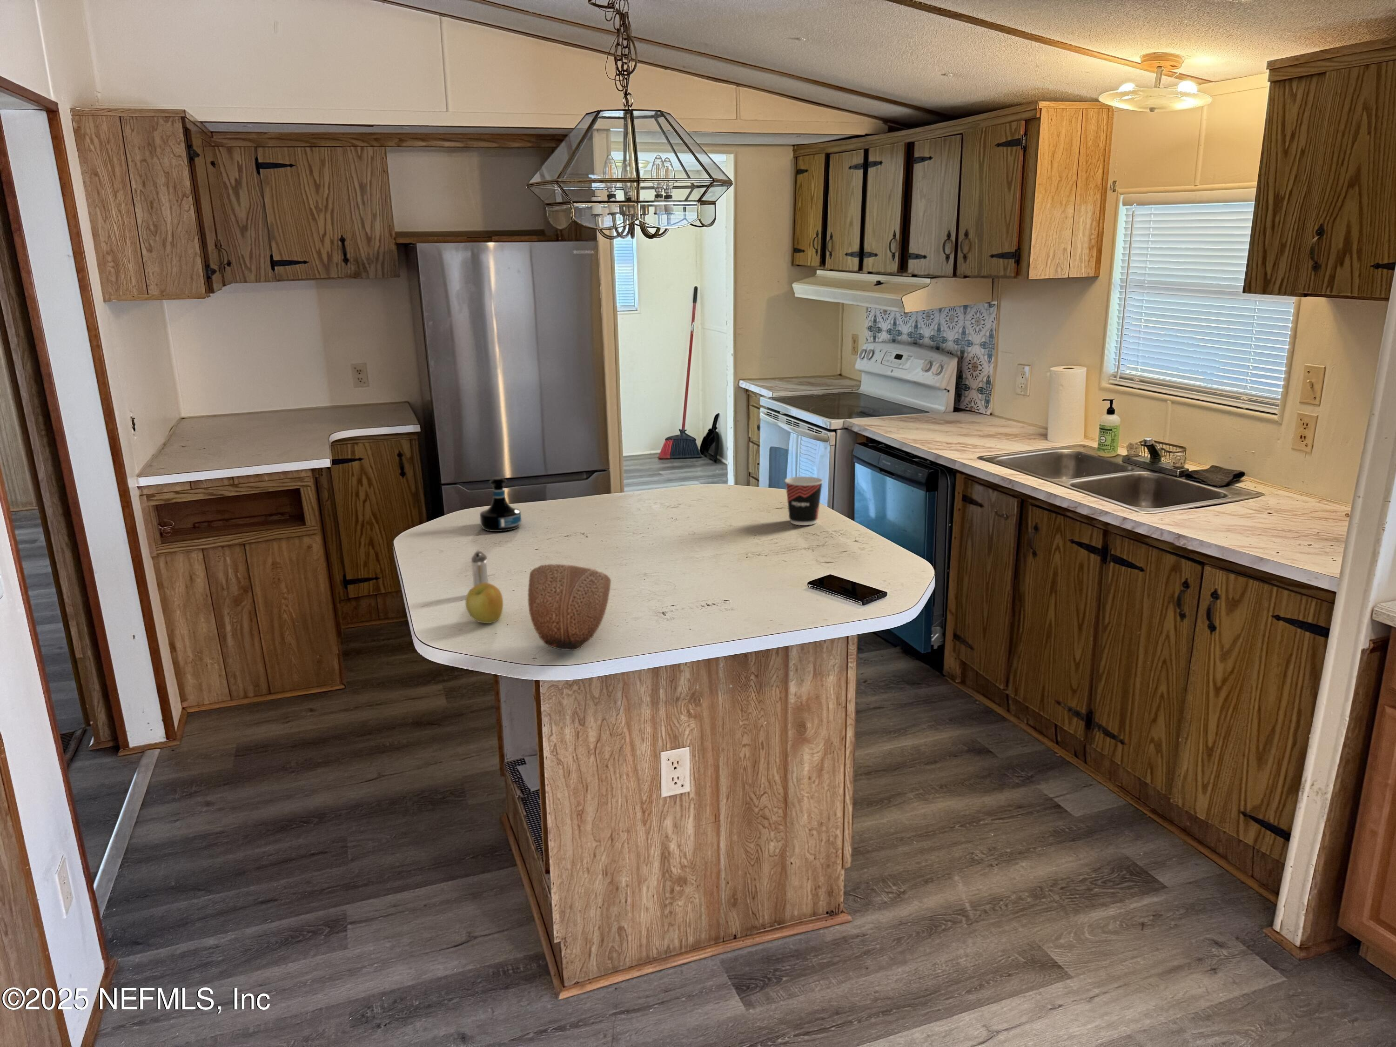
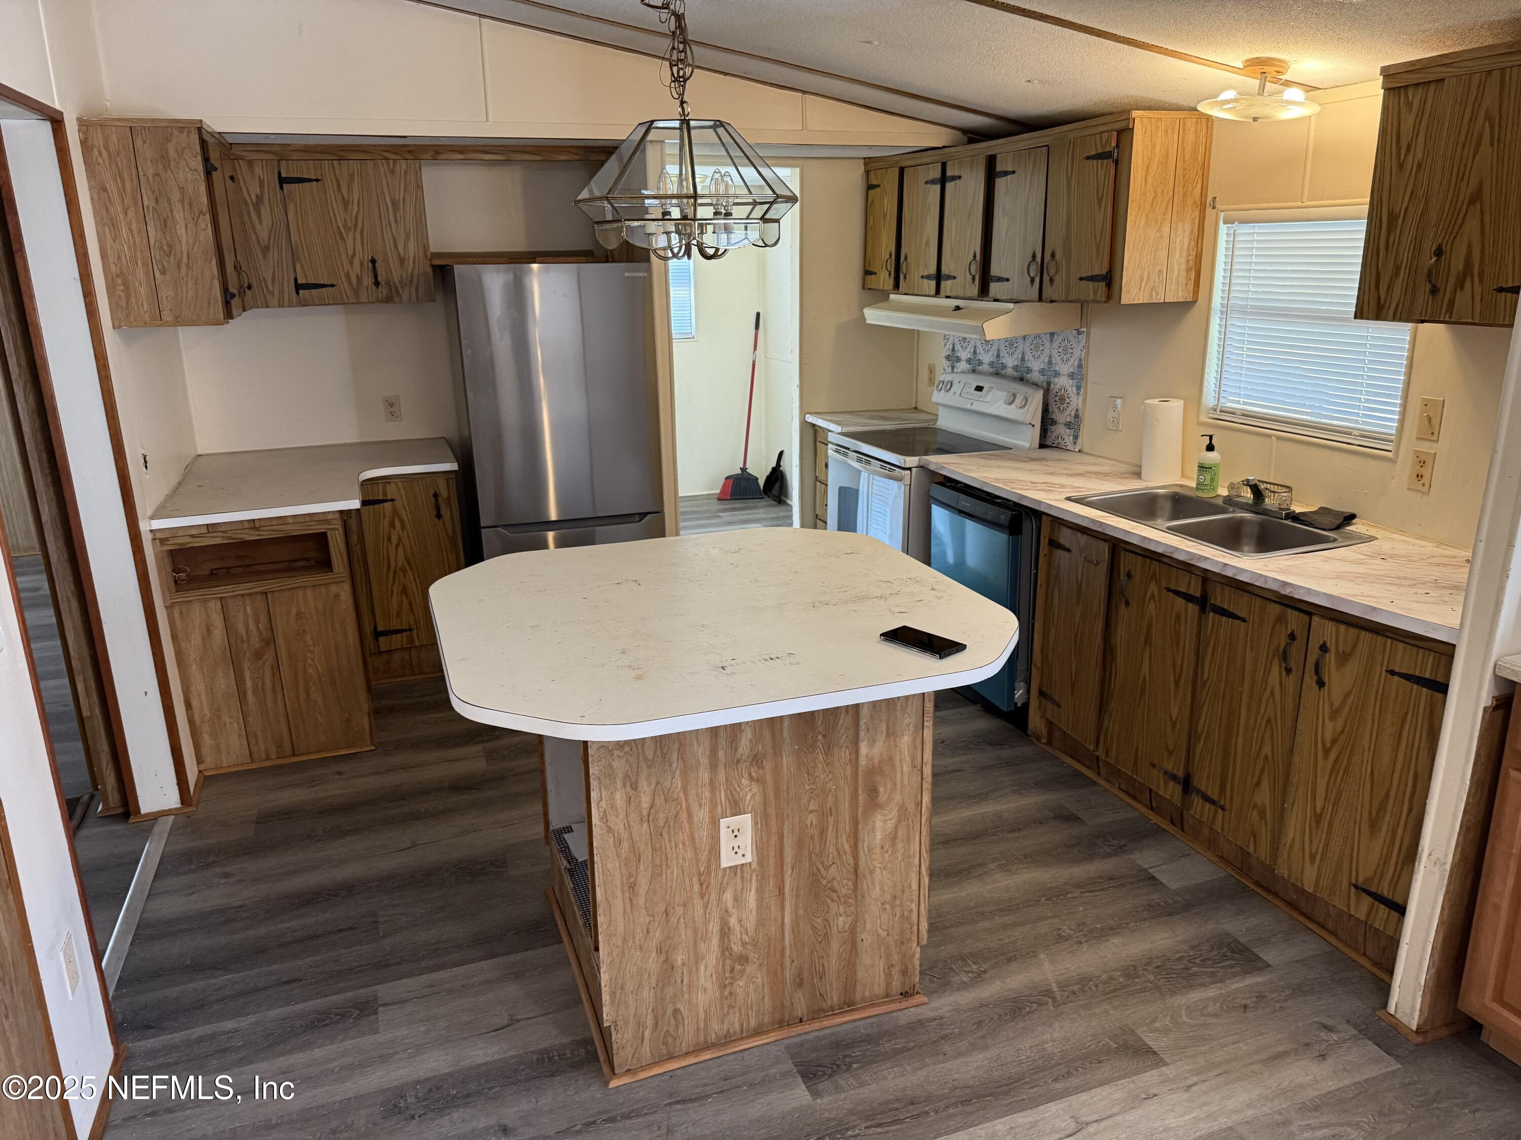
- shaker [470,550,488,587]
- tequila bottle [479,476,522,532]
- apple [465,583,503,624]
- decorative bowl [528,563,611,651]
- cup [784,476,823,526]
